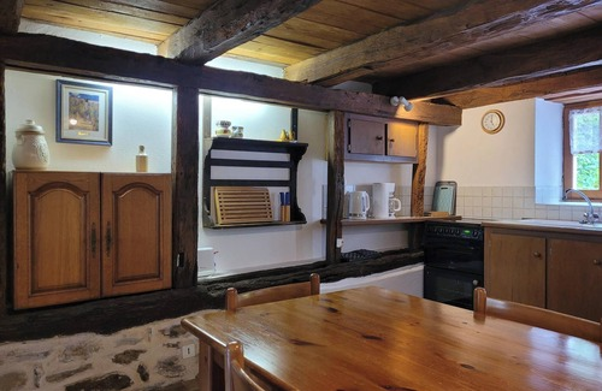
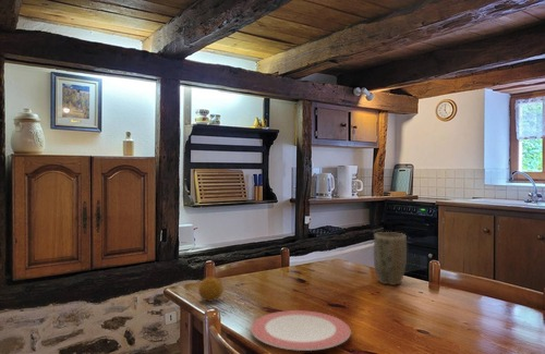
+ plant pot [373,231,408,286]
+ fruit [197,276,225,303]
+ plate [250,309,352,352]
